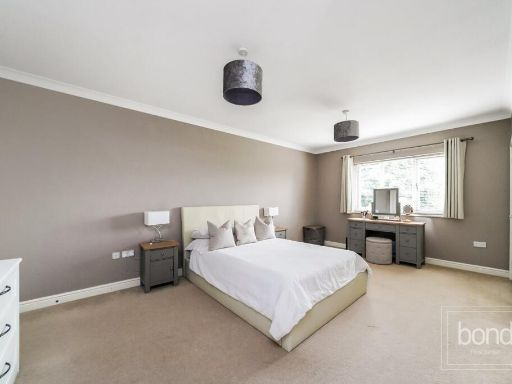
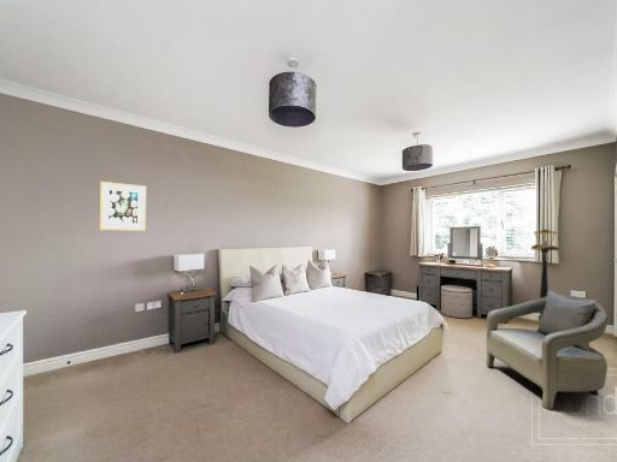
+ floor lamp [530,227,560,324]
+ wall art [99,180,147,232]
+ armchair [486,289,609,410]
